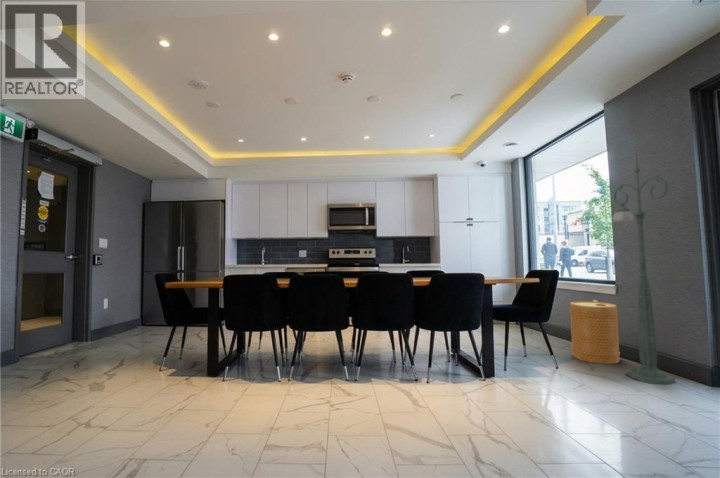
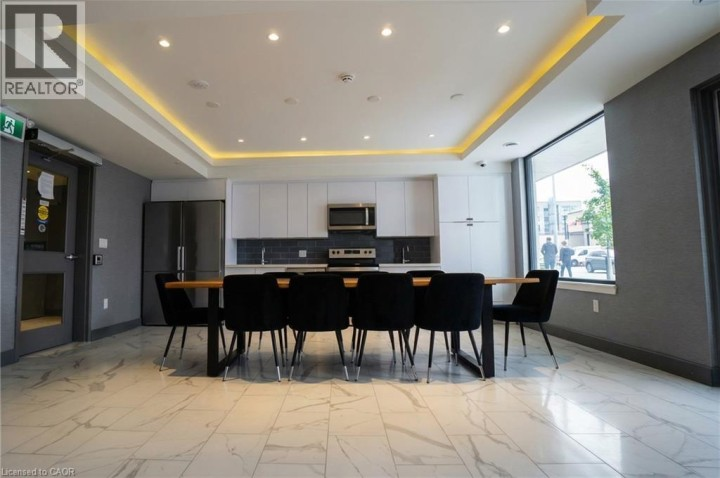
- floor lamp [612,151,676,385]
- basket [569,300,621,365]
